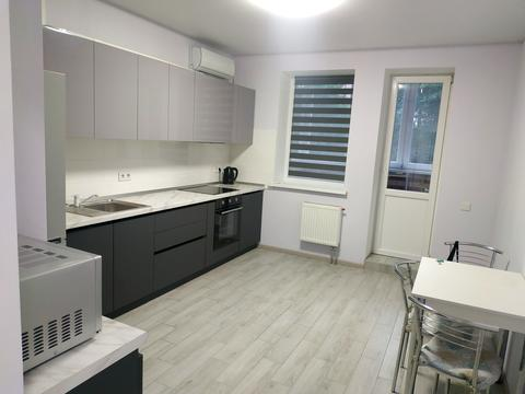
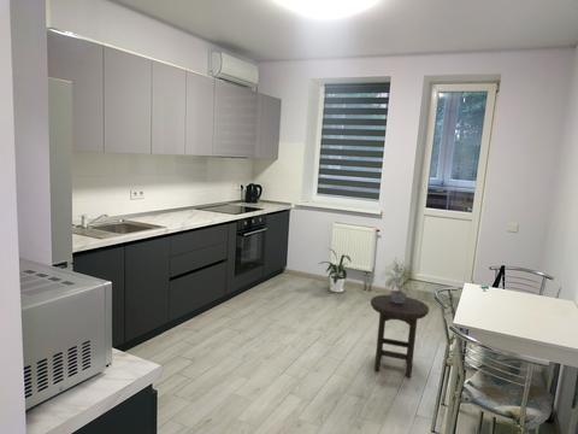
+ potted plant [382,256,418,303]
+ house plant [318,247,353,294]
+ stool [370,294,430,379]
